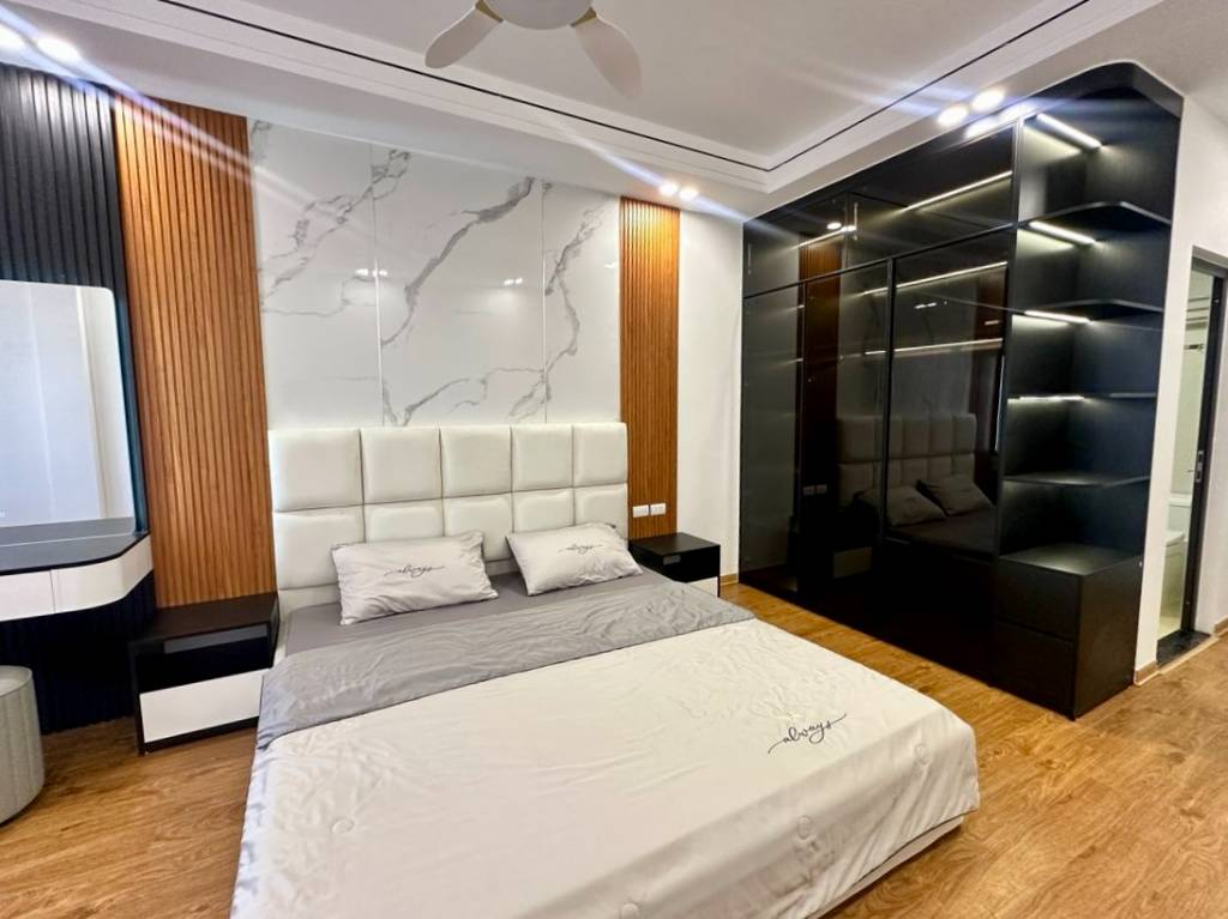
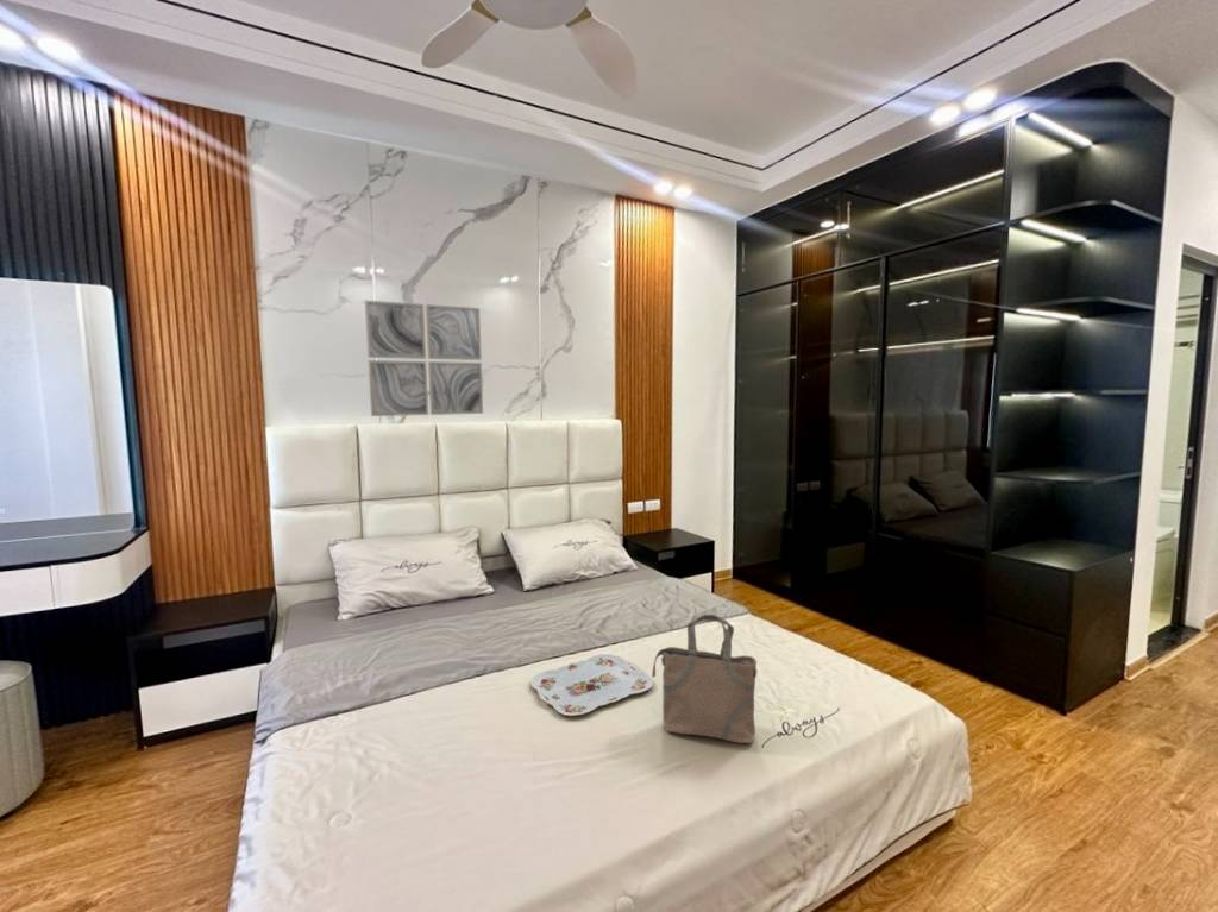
+ serving tray [529,653,654,717]
+ tote bag [651,614,758,744]
+ wall art [364,300,484,417]
